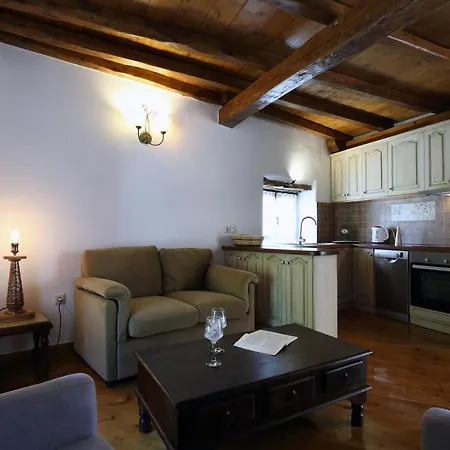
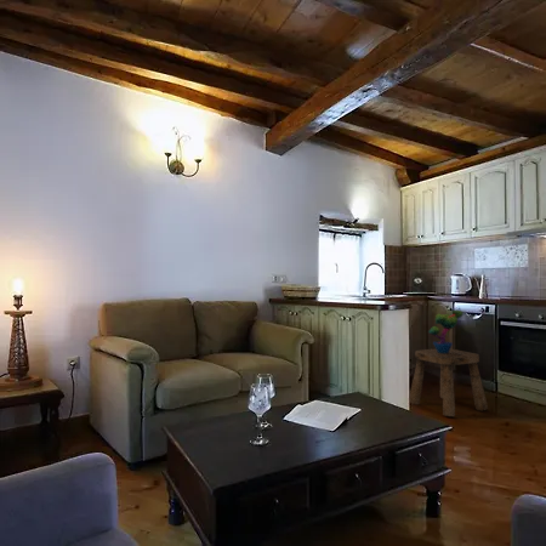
+ stool [409,348,489,417]
+ potted plant [427,309,465,353]
